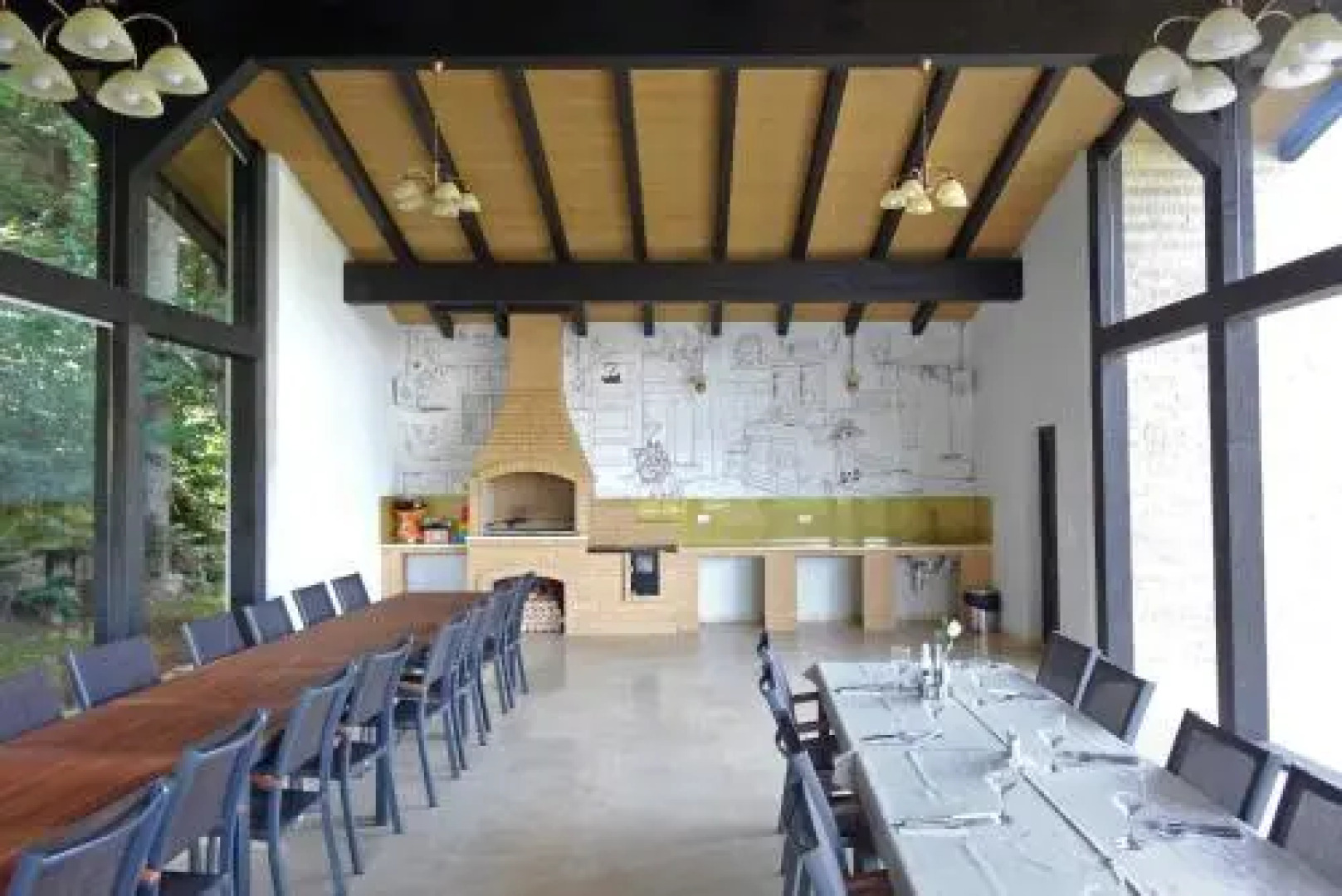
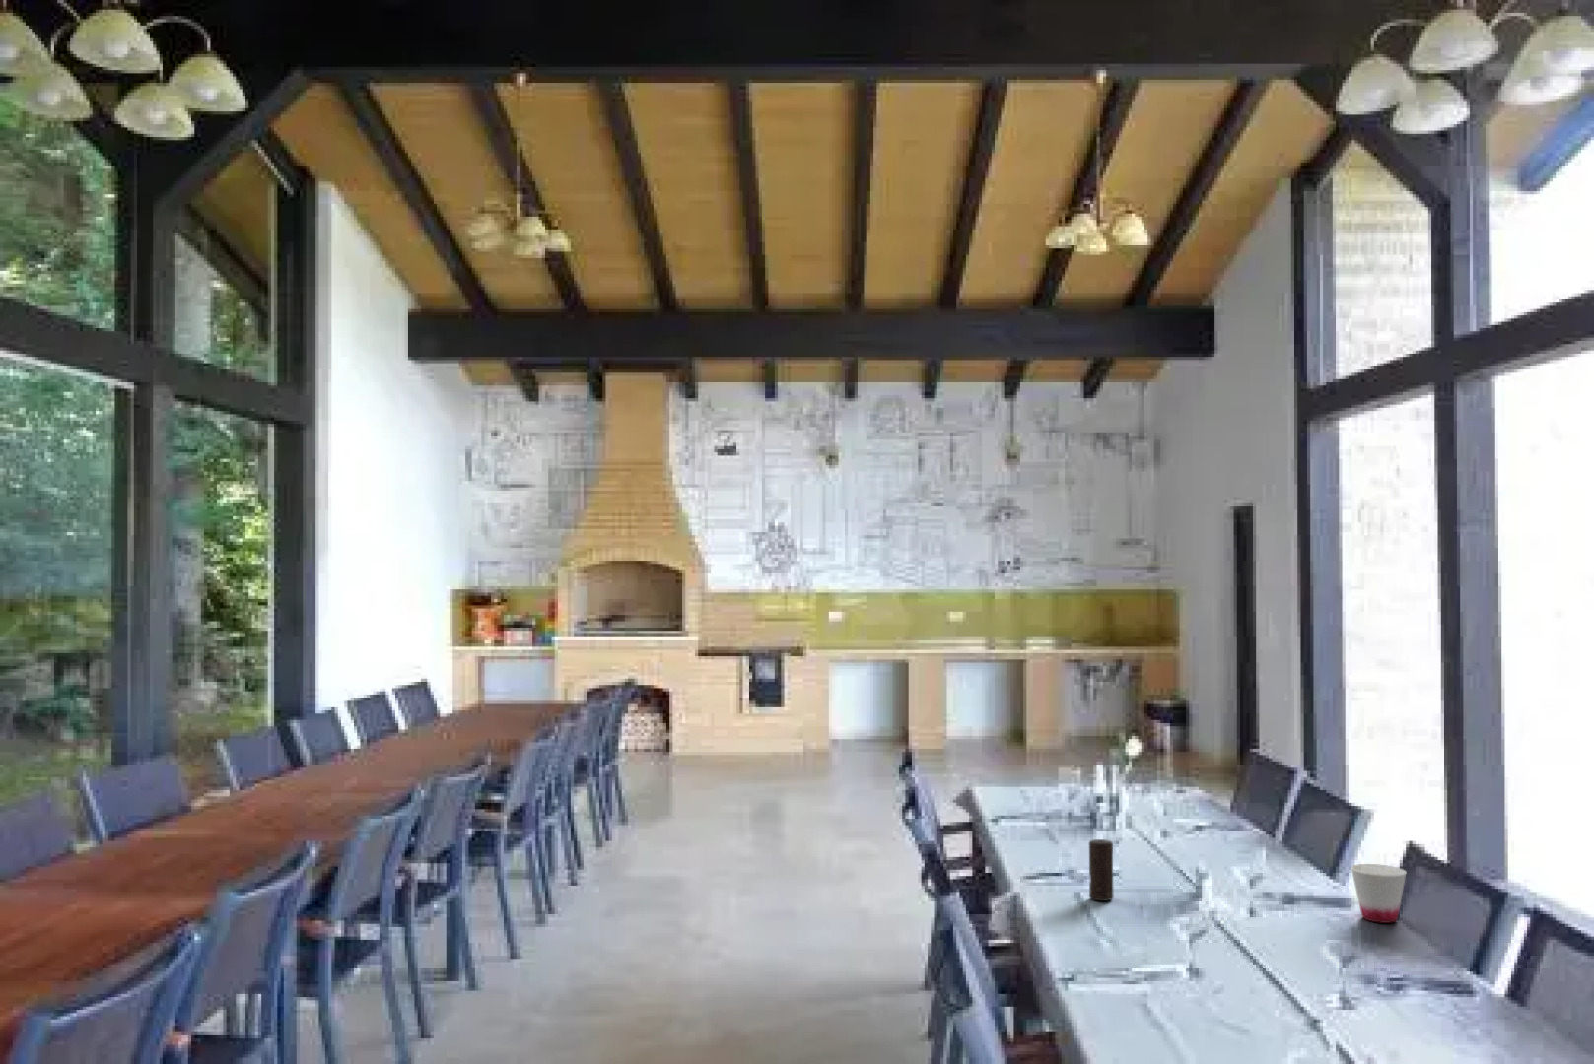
+ cup [1349,863,1408,924]
+ candle [1088,838,1114,902]
